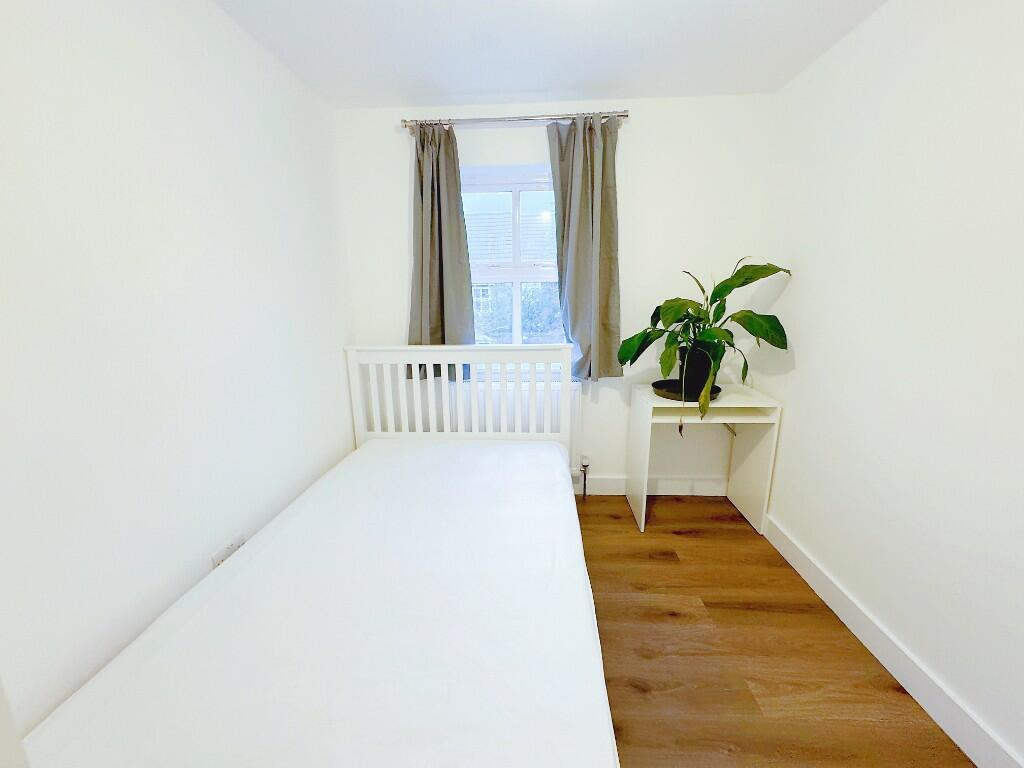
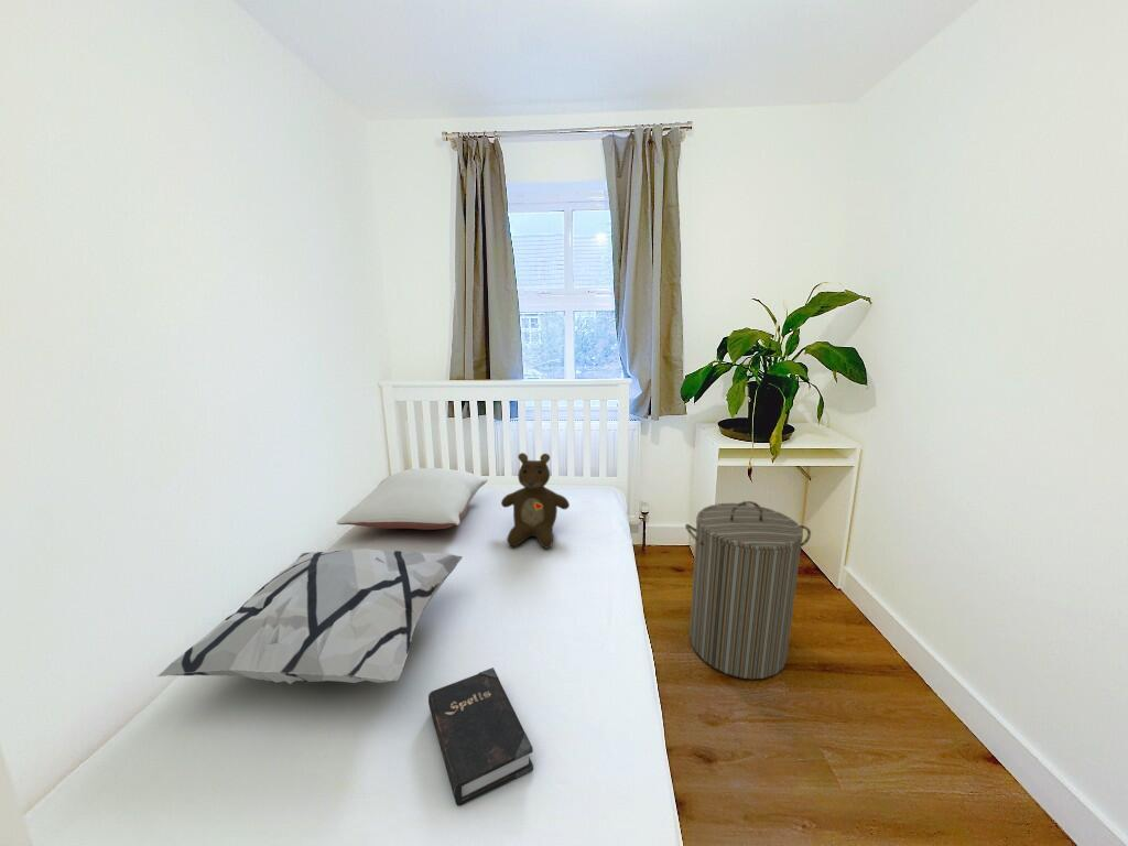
+ hardback book [427,666,534,807]
+ laundry hamper [684,500,812,681]
+ pillow [336,467,488,531]
+ teddy bear [500,452,571,550]
+ decorative pillow [156,547,464,685]
